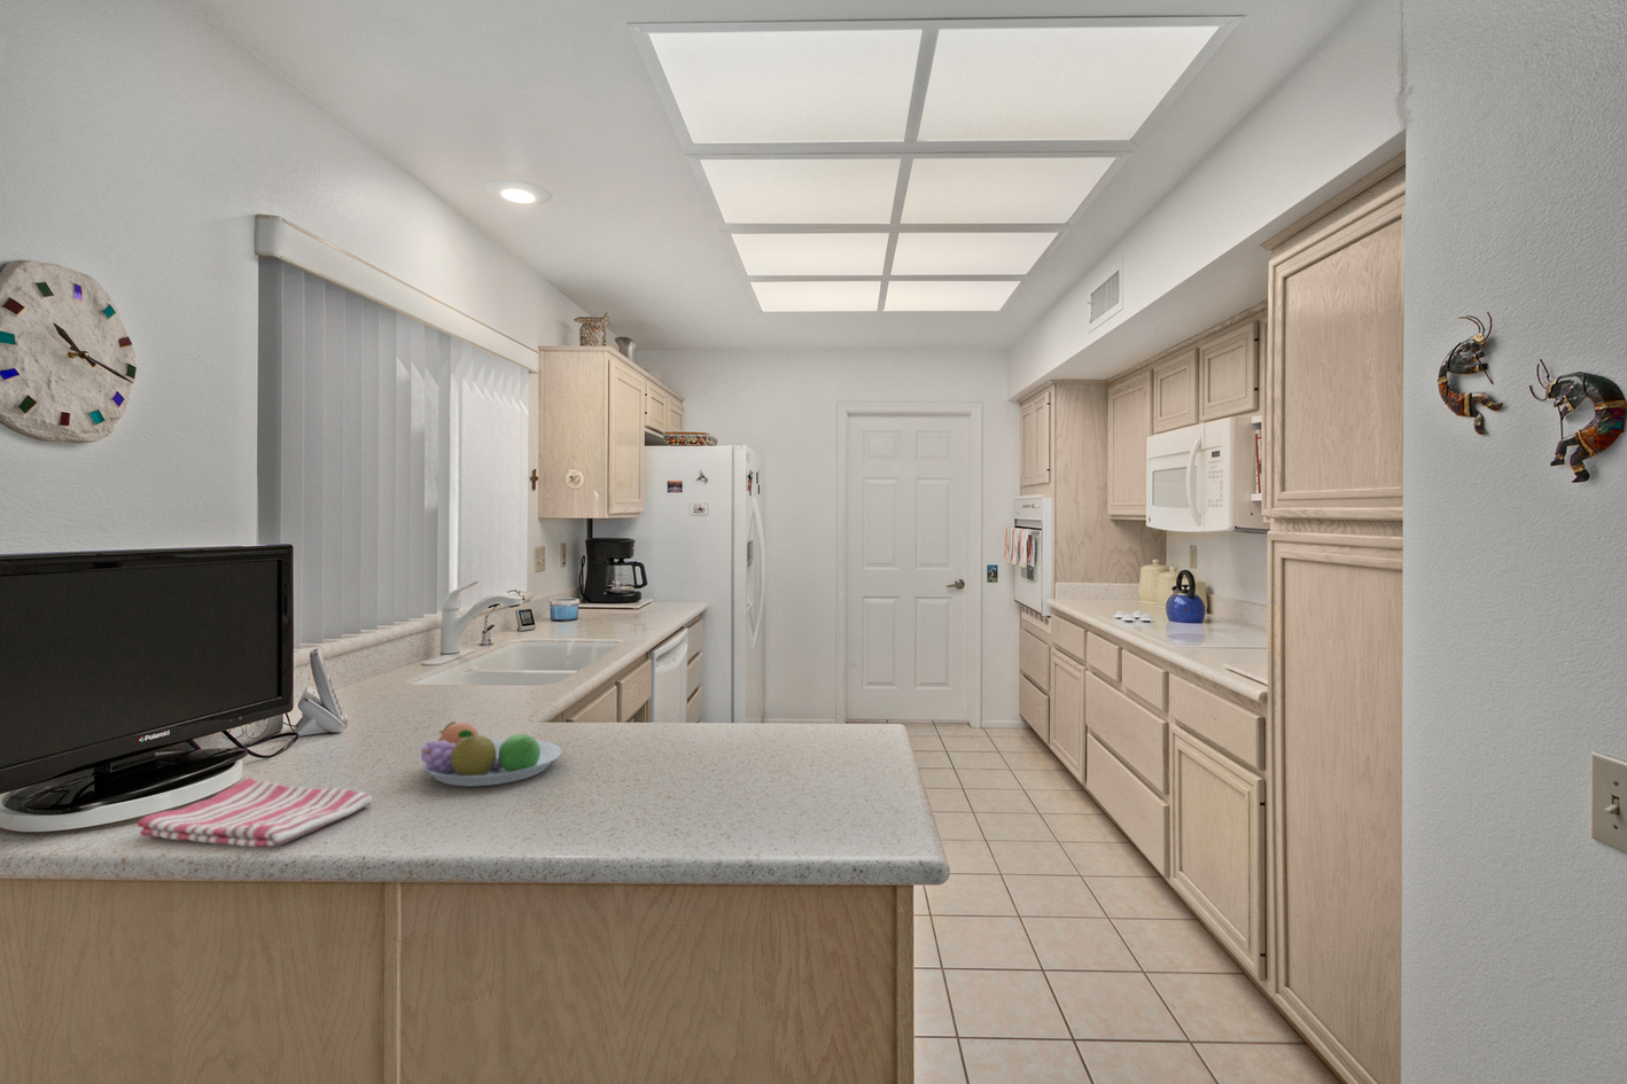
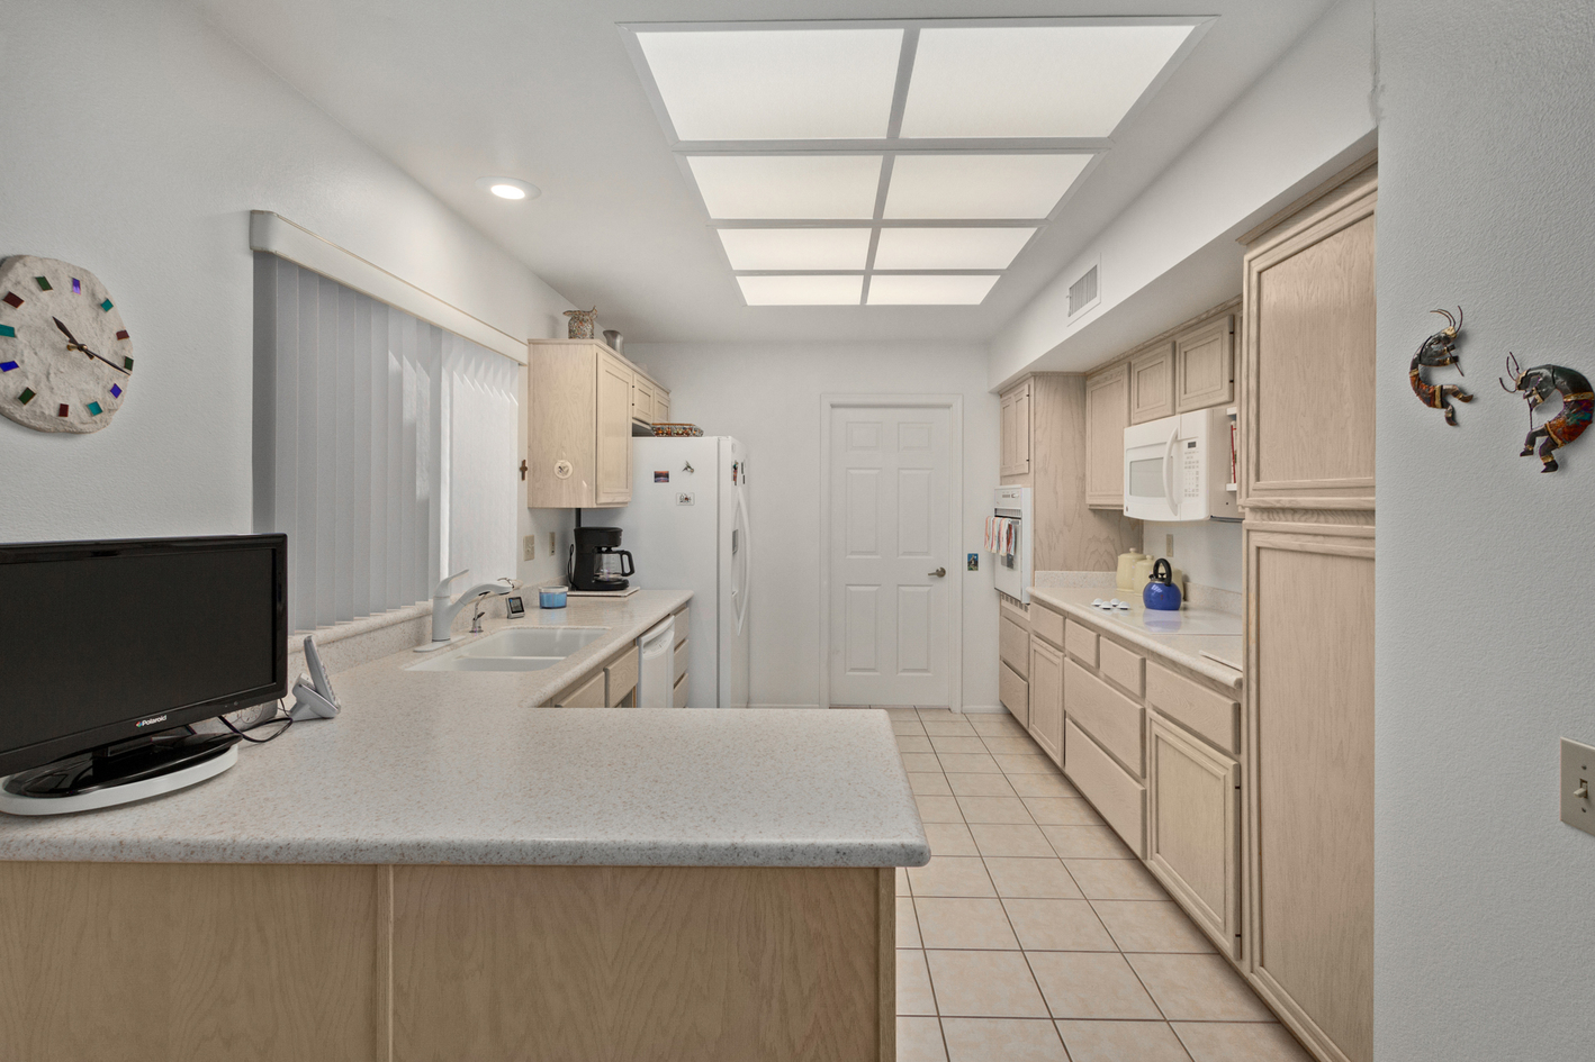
- dish towel [137,777,373,849]
- fruit bowl [420,720,562,786]
